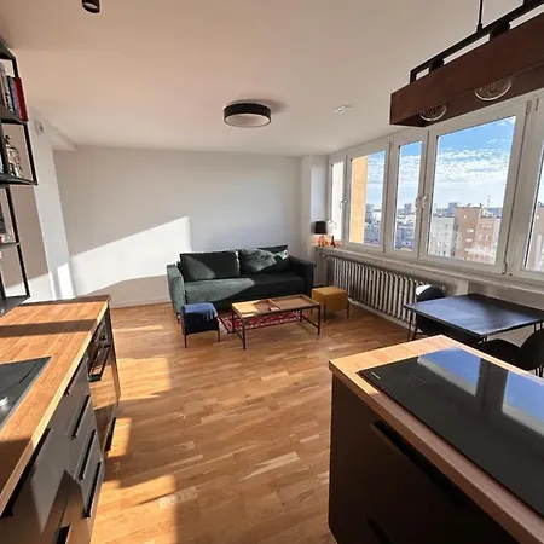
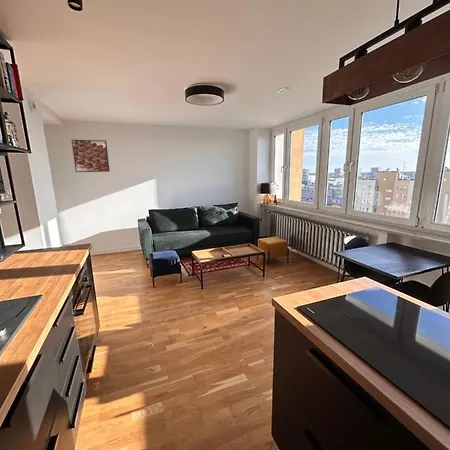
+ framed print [71,139,111,173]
